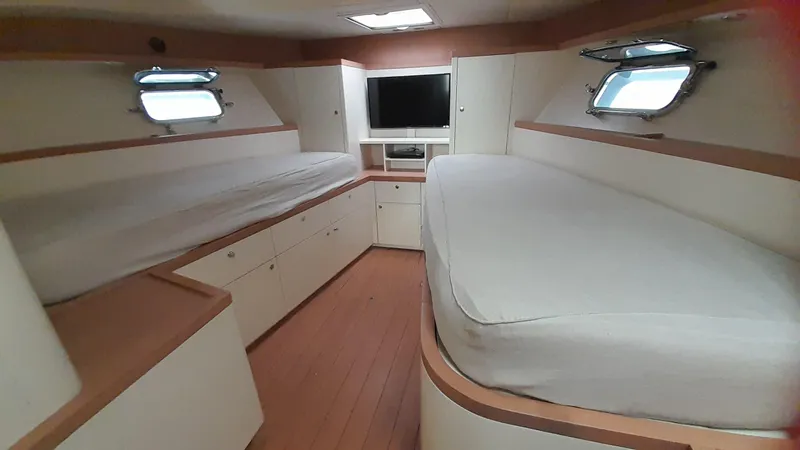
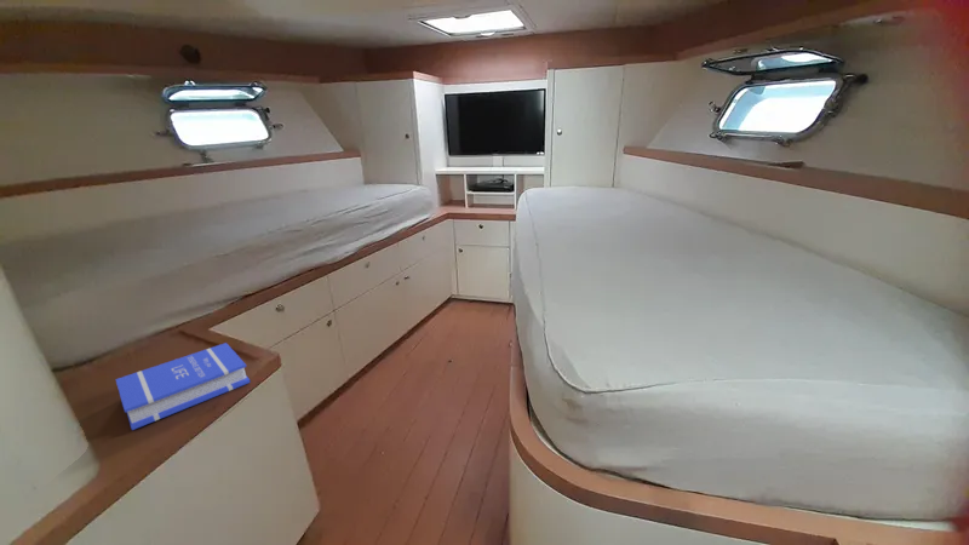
+ book [115,342,252,431]
